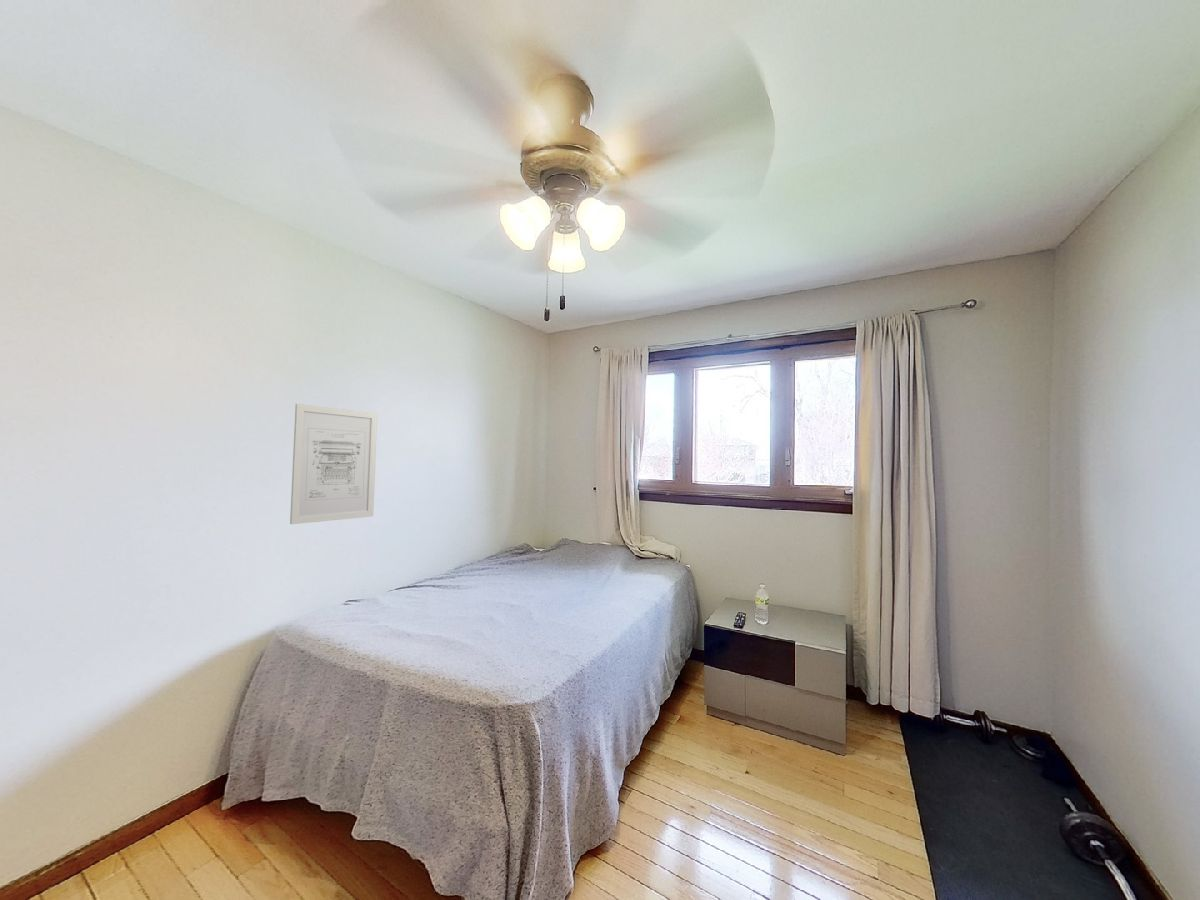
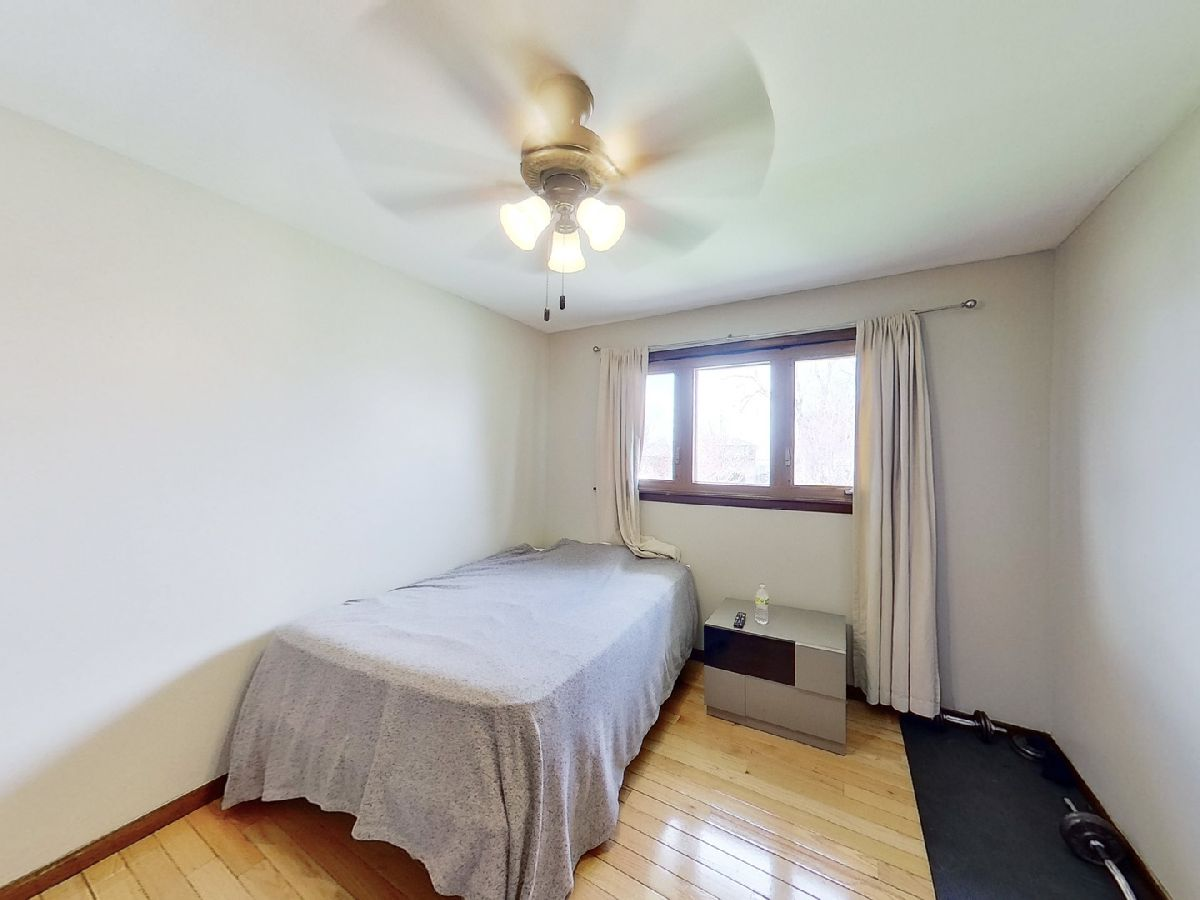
- wall art [289,403,378,525]
